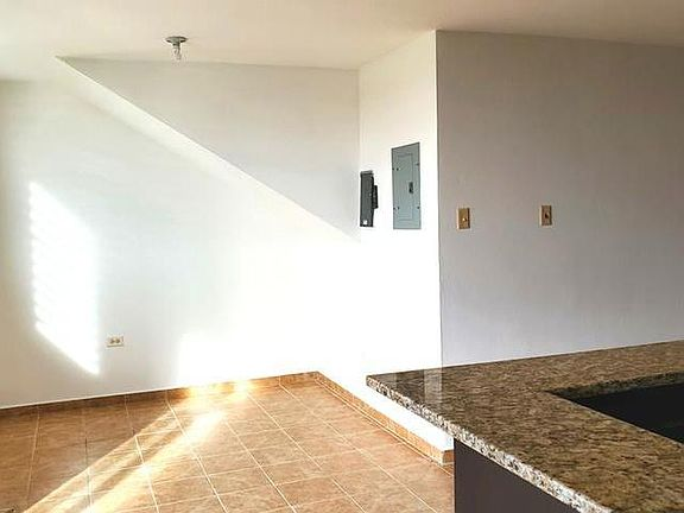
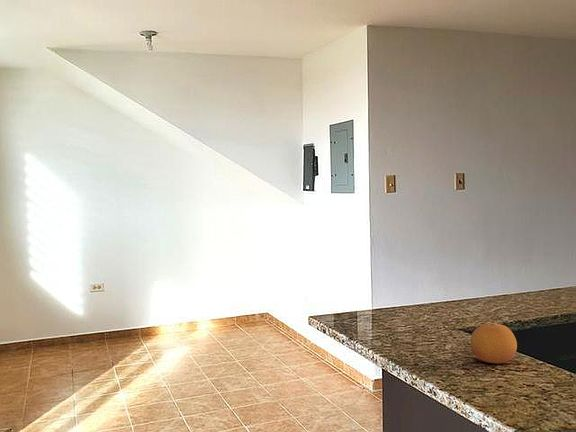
+ fruit [469,322,518,364]
